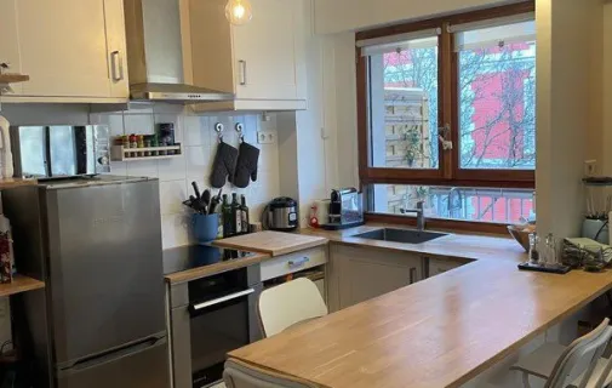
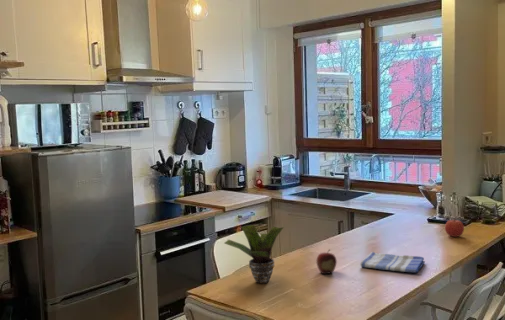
+ dish towel [359,251,426,274]
+ apple [444,217,465,238]
+ potted plant [223,224,285,285]
+ fruit [315,249,338,275]
